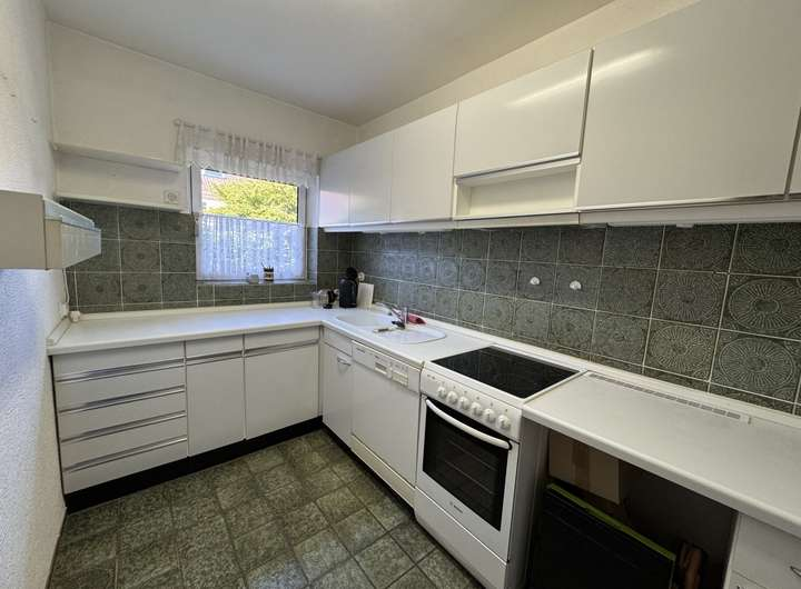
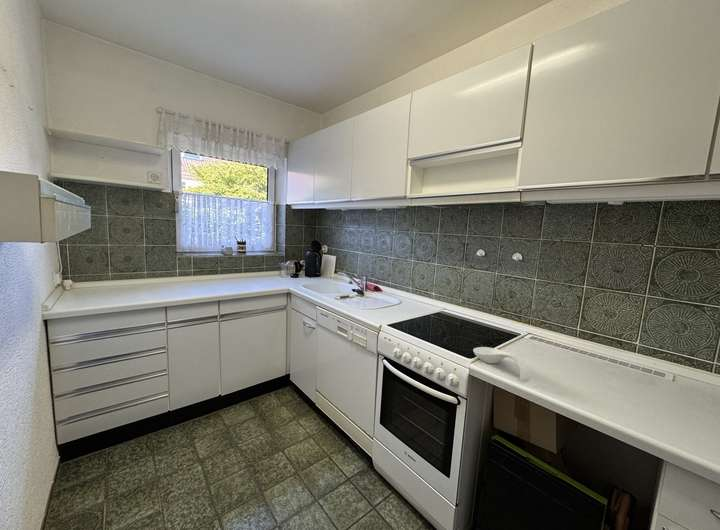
+ spoon rest [472,346,531,381]
